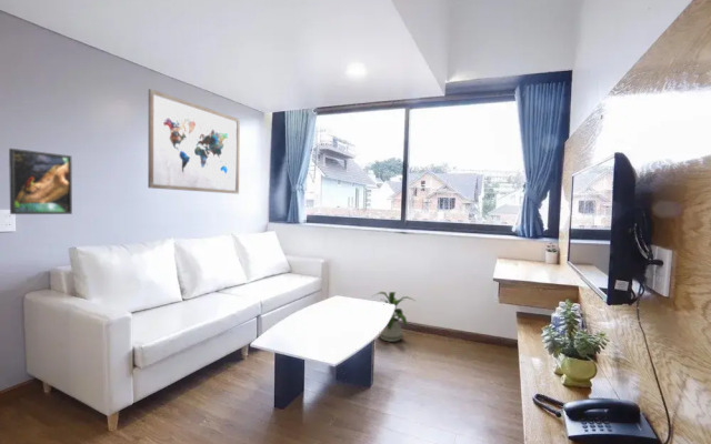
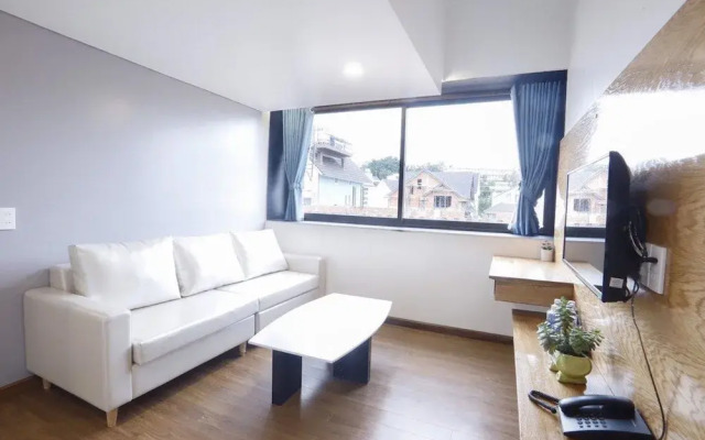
- wall art [147,88,241,194]
- house plant [372,291,415,343]
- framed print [8,148,73,215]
